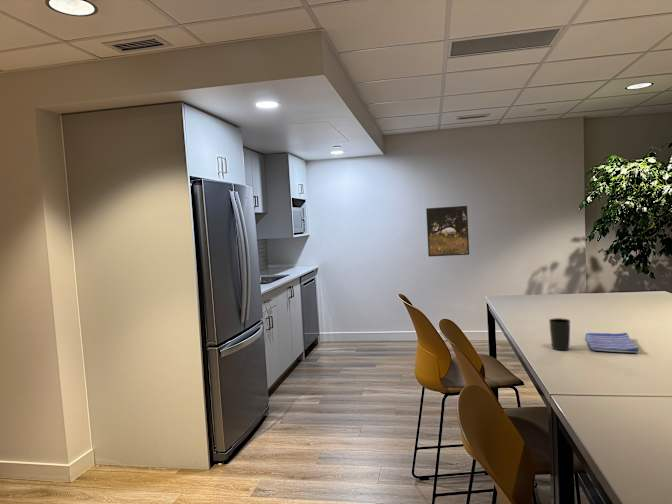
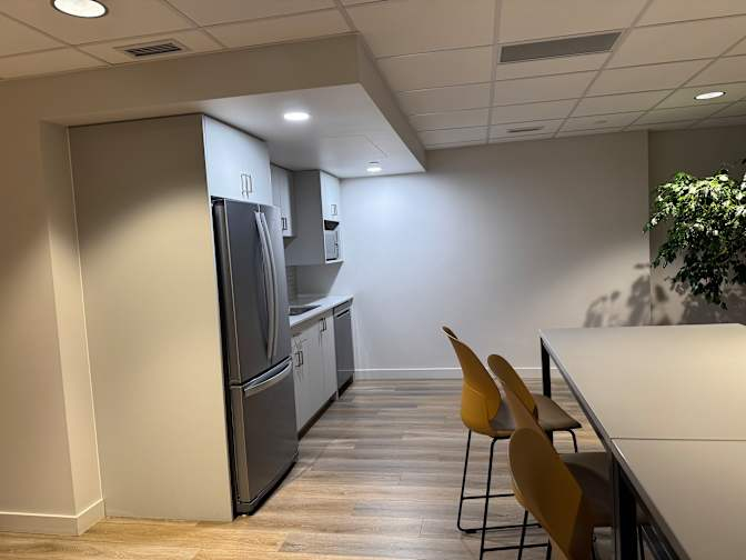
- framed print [425,205,470,257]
- dish towel [584,332,640,354]
- cup [548,317,571,351]
